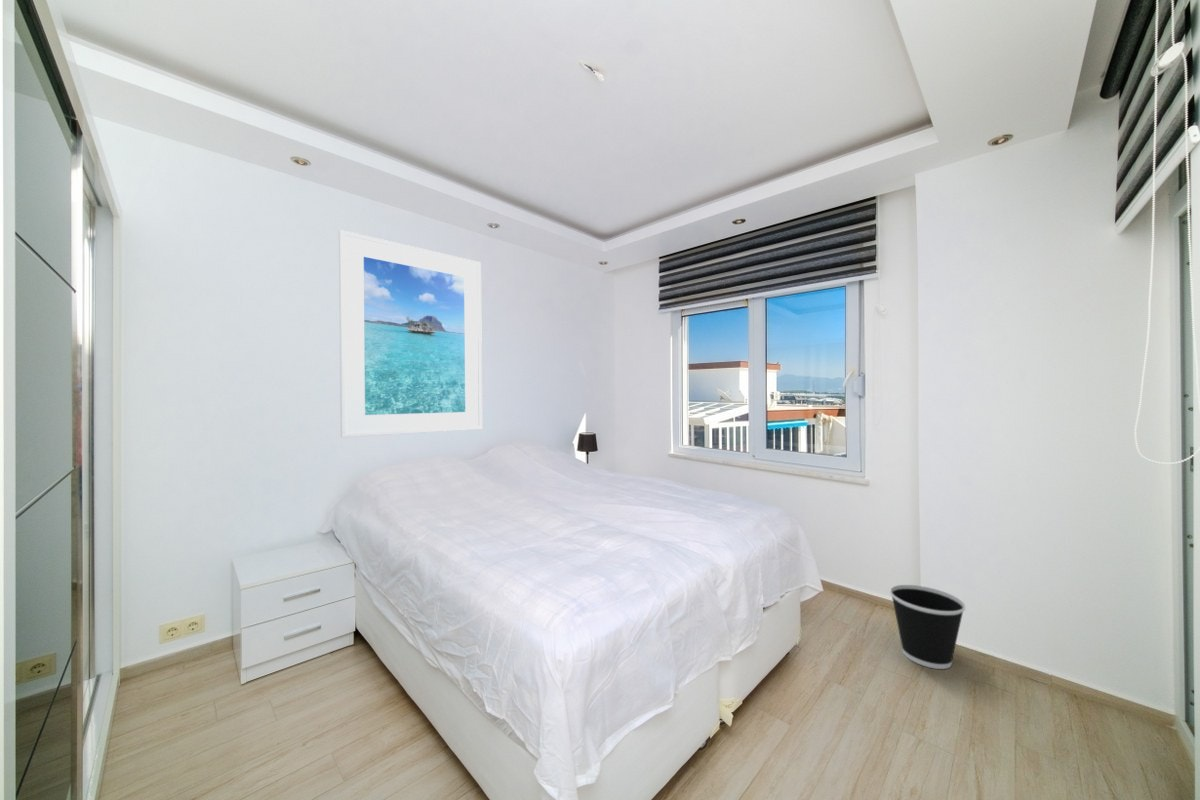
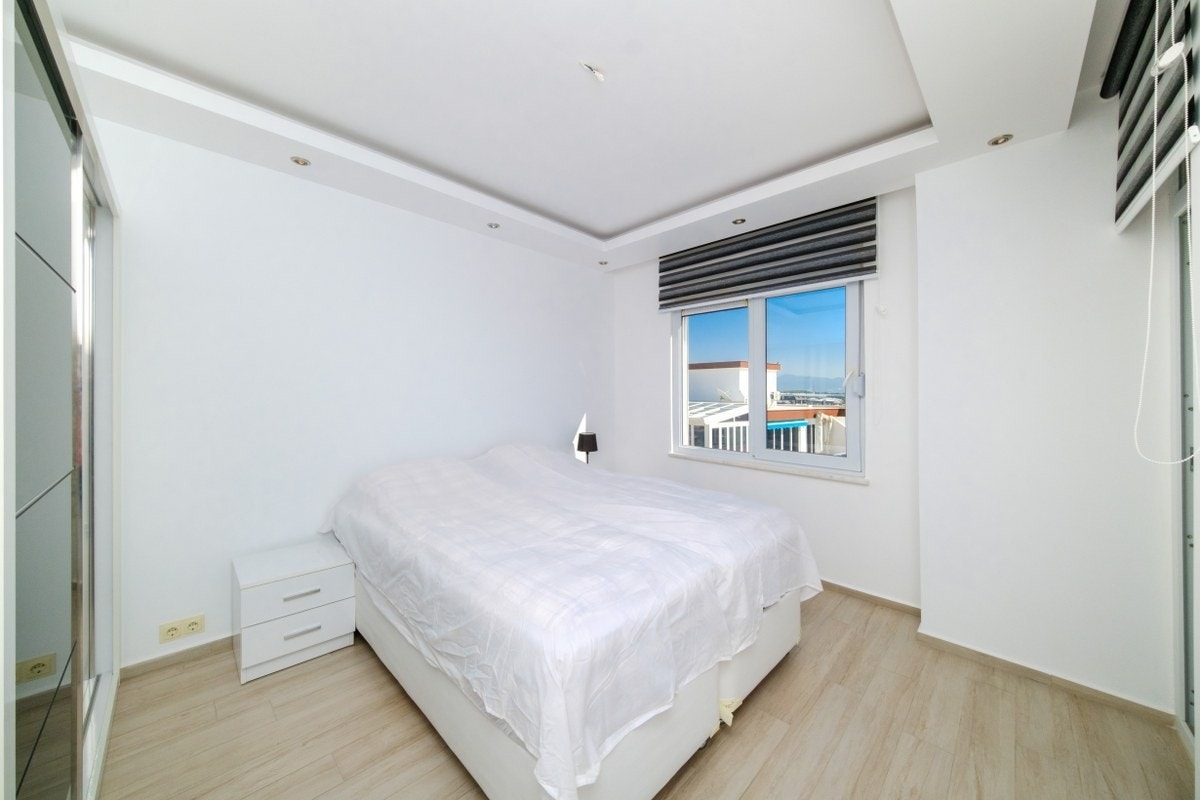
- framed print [338,229,483,439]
- wastebasket [889,584,966,670]
